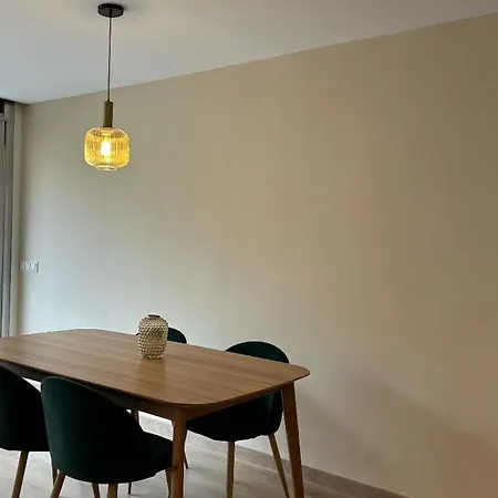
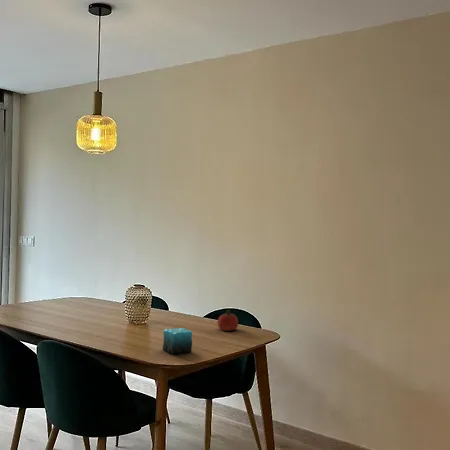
+ fruit [216,309,239,332]
+ candle [162,326,193,355]
